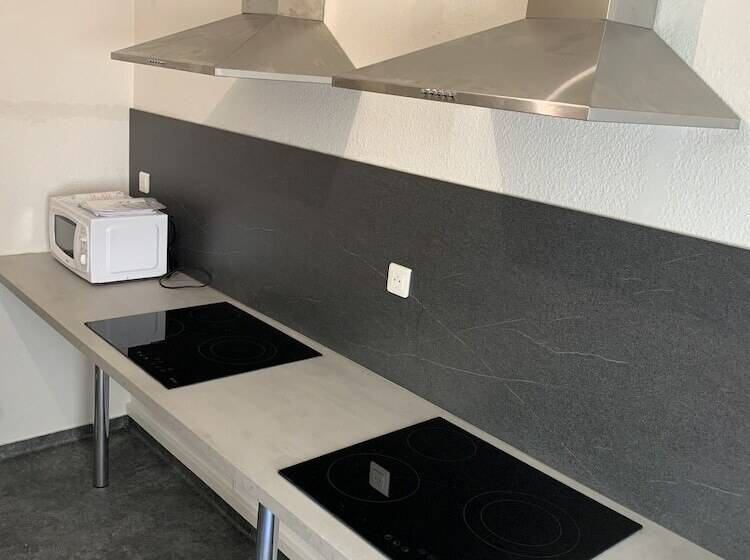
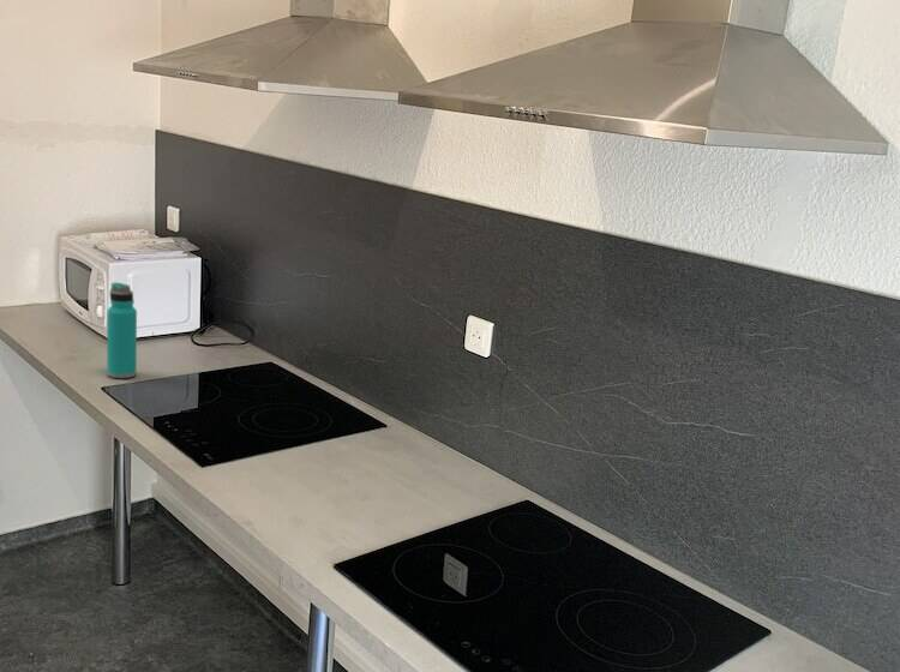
+ water bottle [106,281,138,379]
